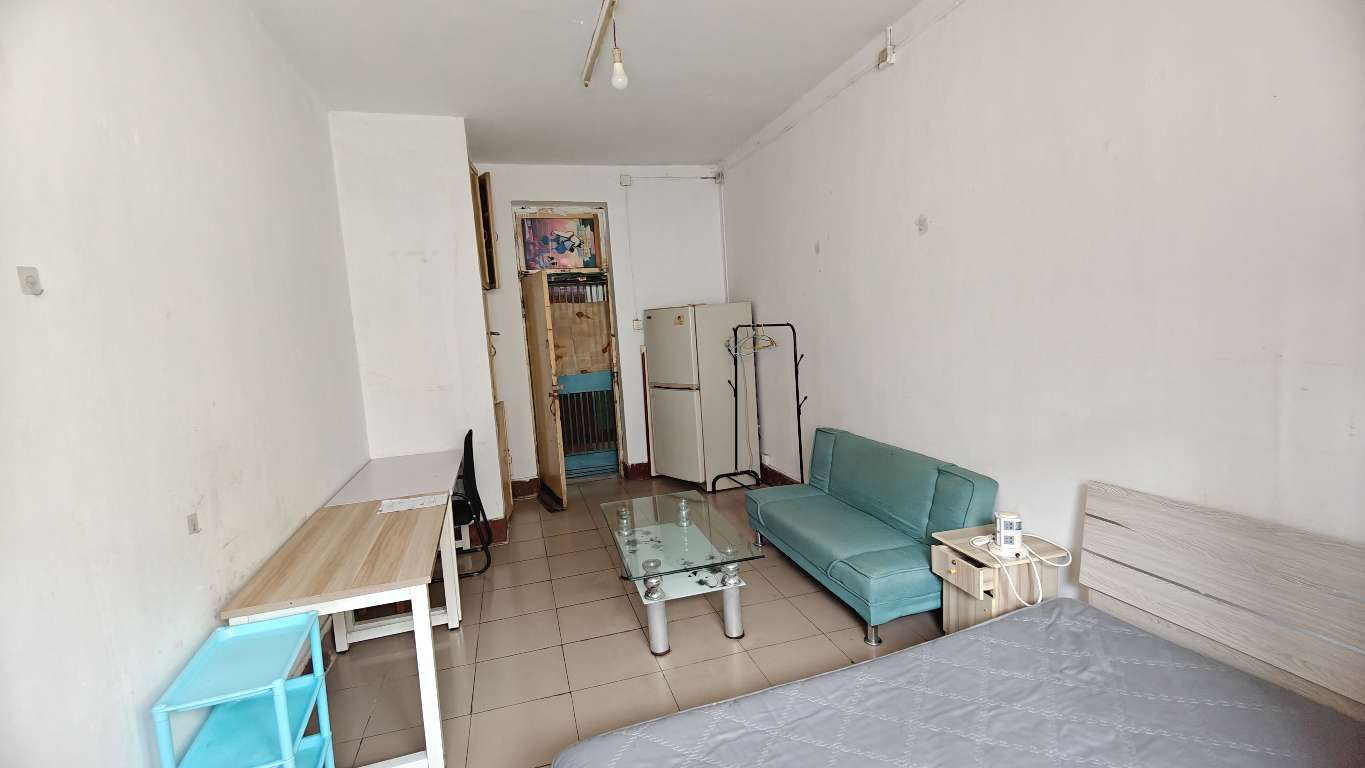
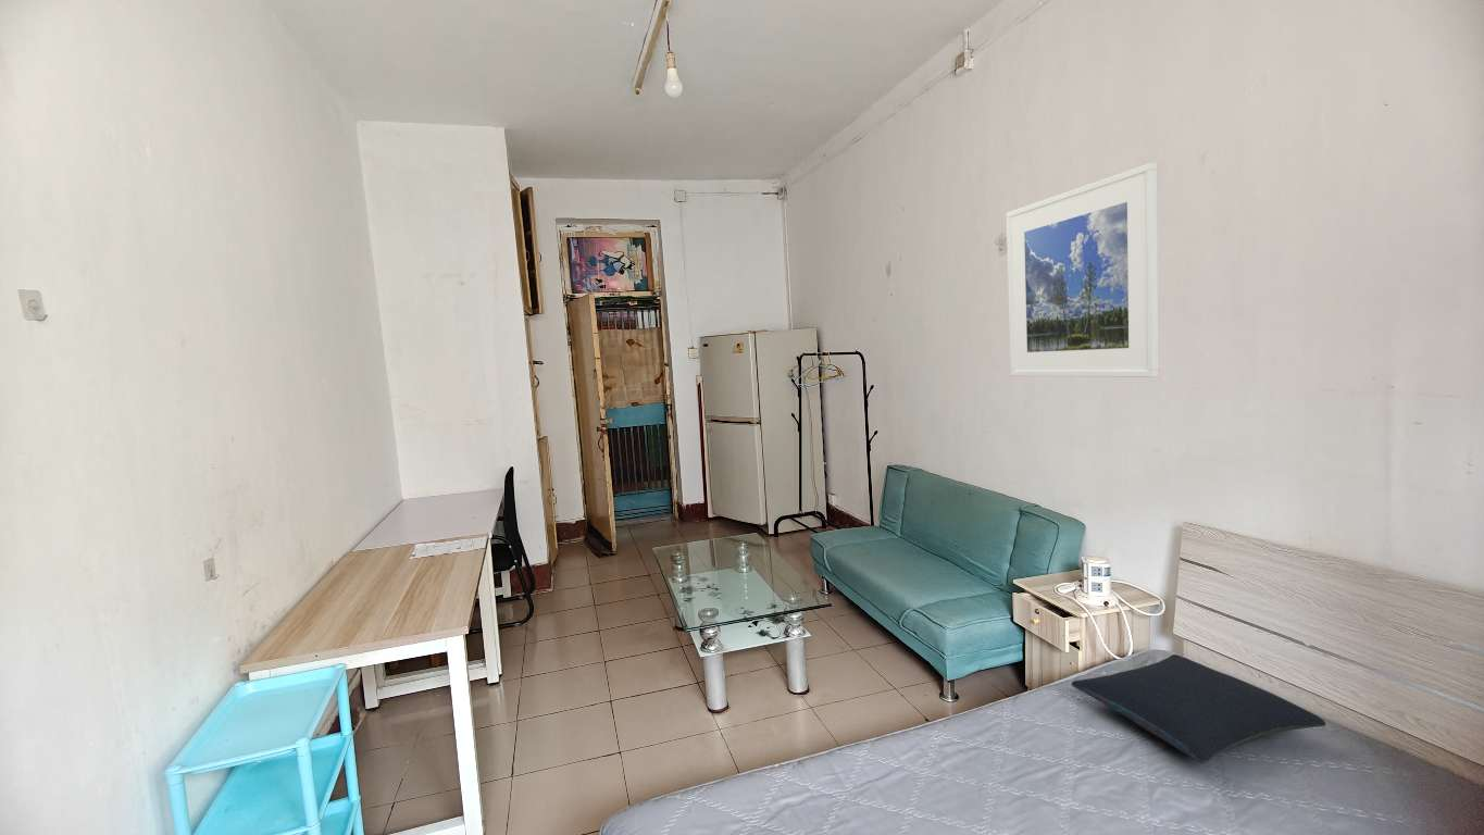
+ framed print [1006,161,1160,378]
+ pillow [1071,653,1326,764]
